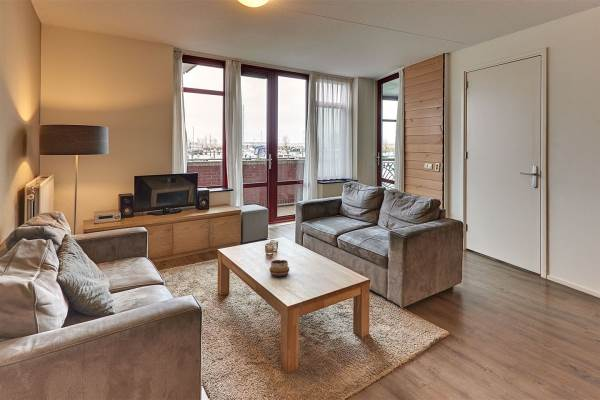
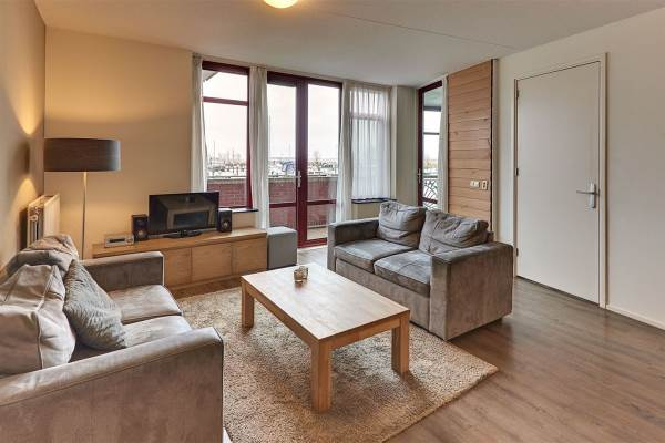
- decorative bowl [268,259,290,278]
